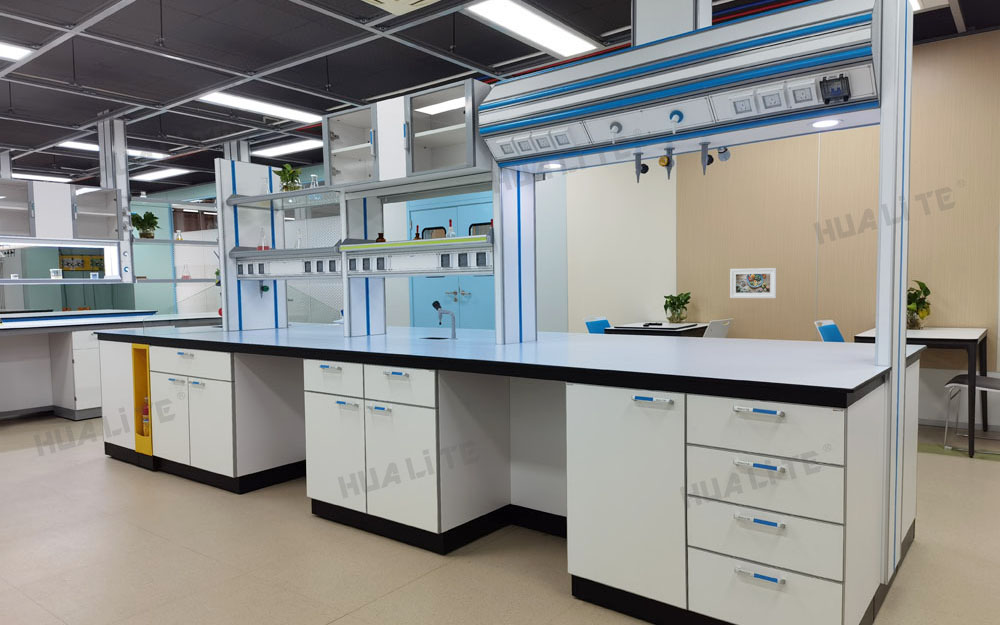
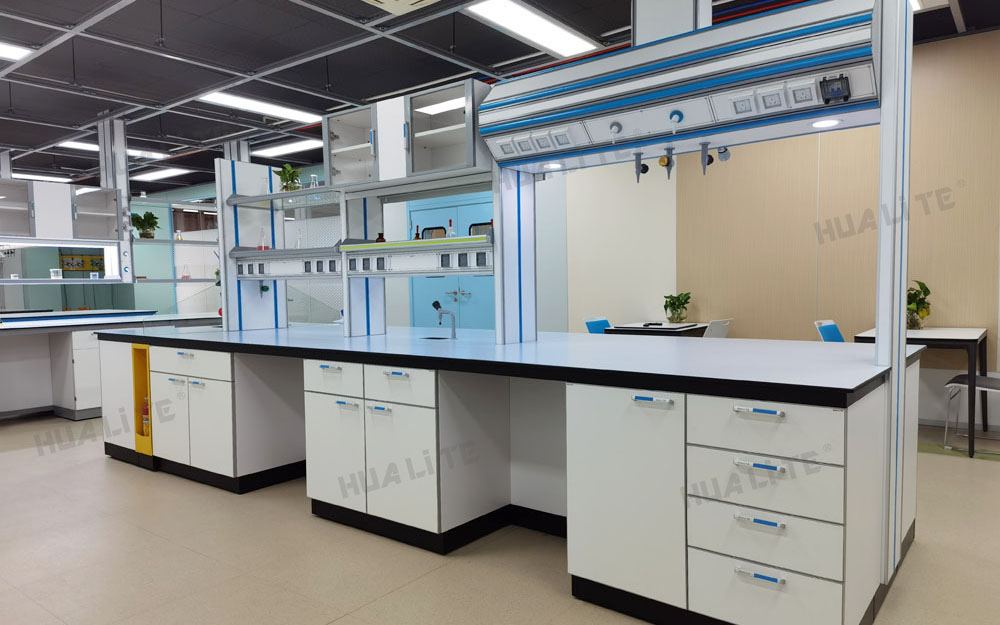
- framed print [729,267,777,299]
